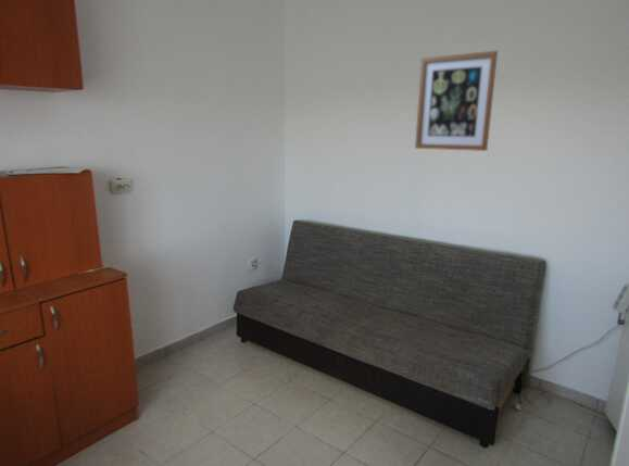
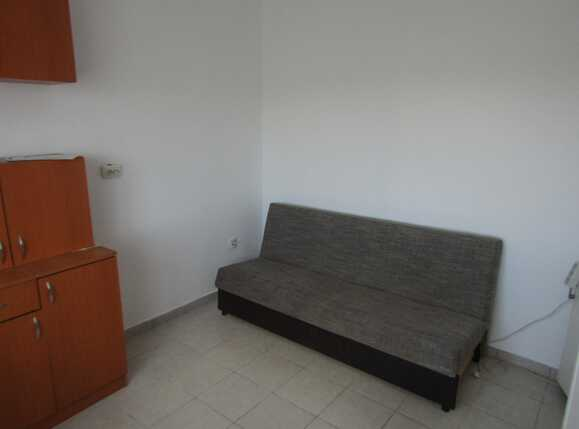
- wall art [414,50,499,152]
